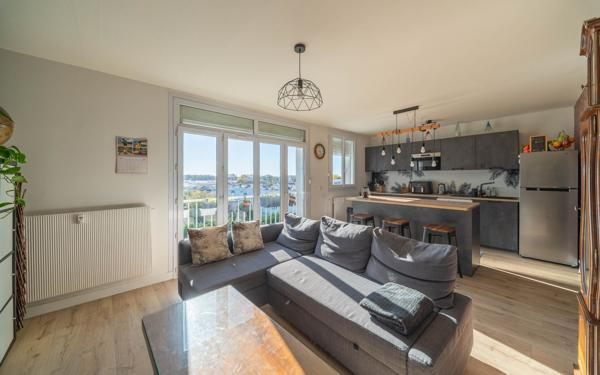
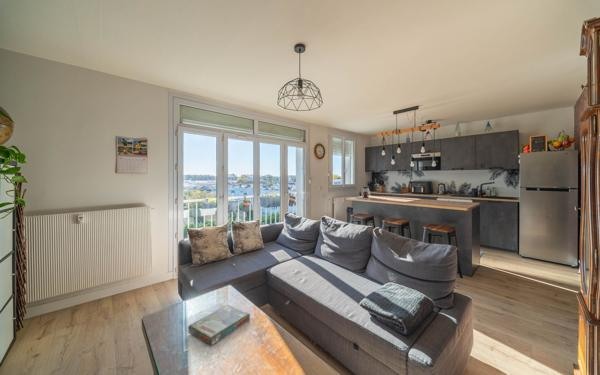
+ board game [187,304,251,347]
